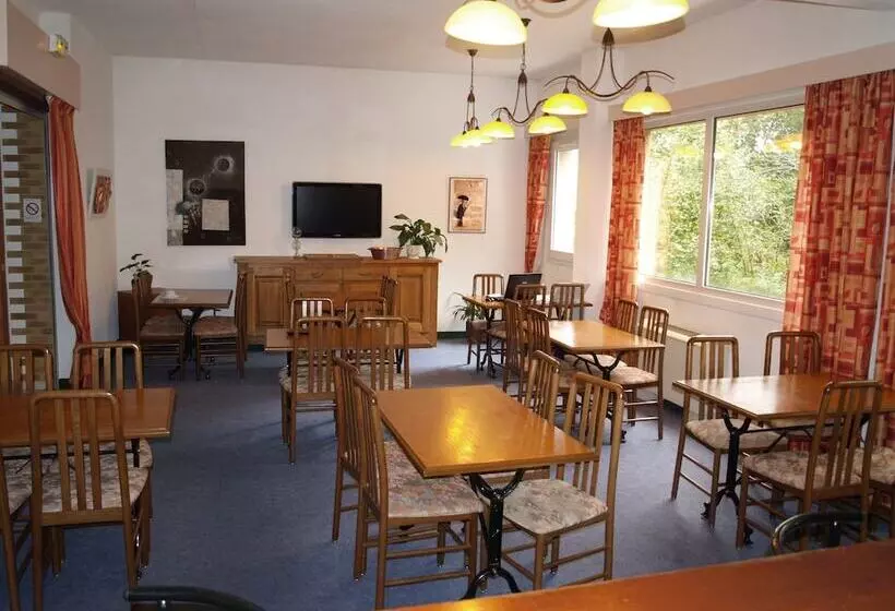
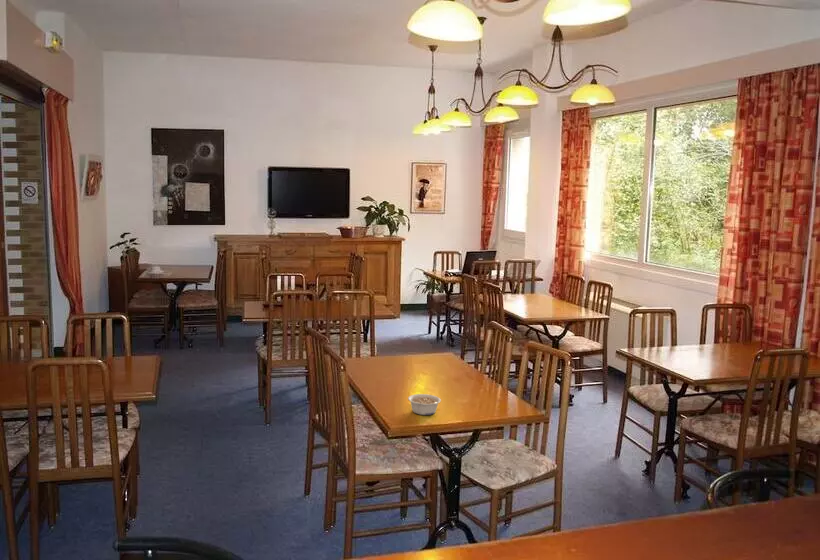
+ legume [407,393,442,416]
